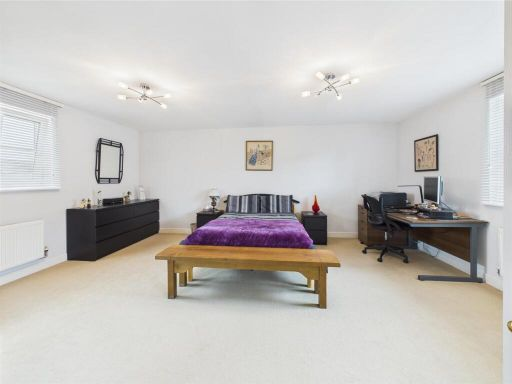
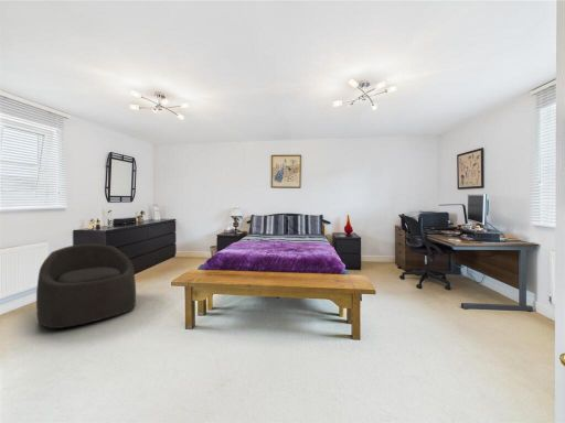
+ armchair [35,242,137,329]
